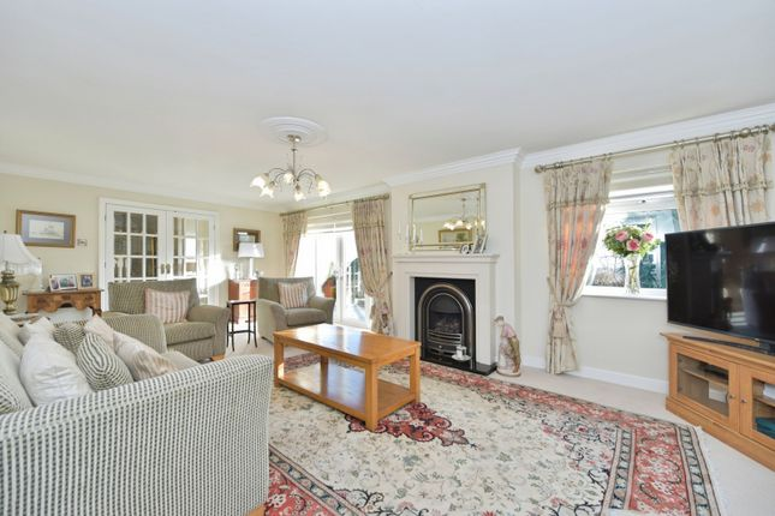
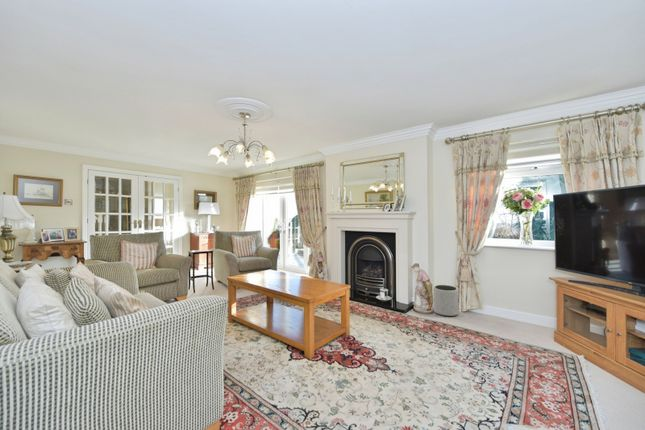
+ plant pot [432,284,460,317]
